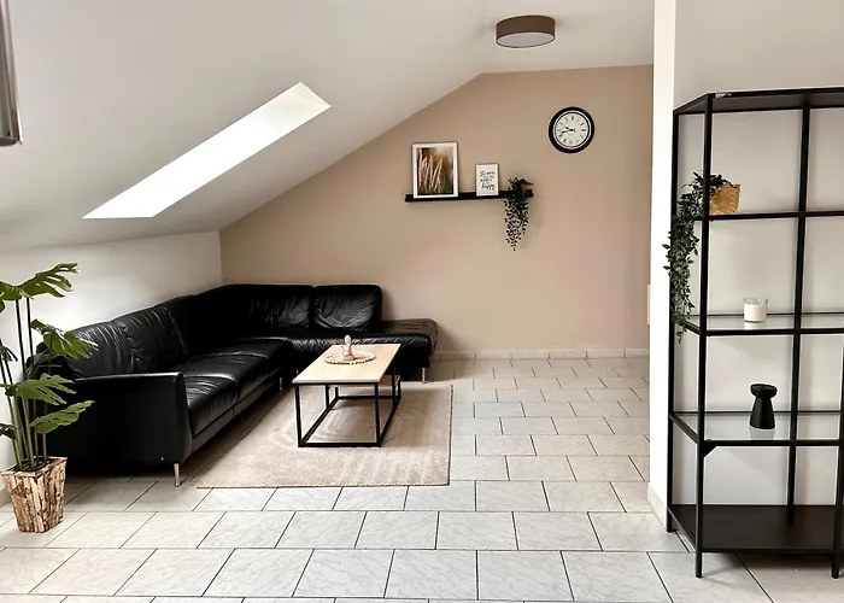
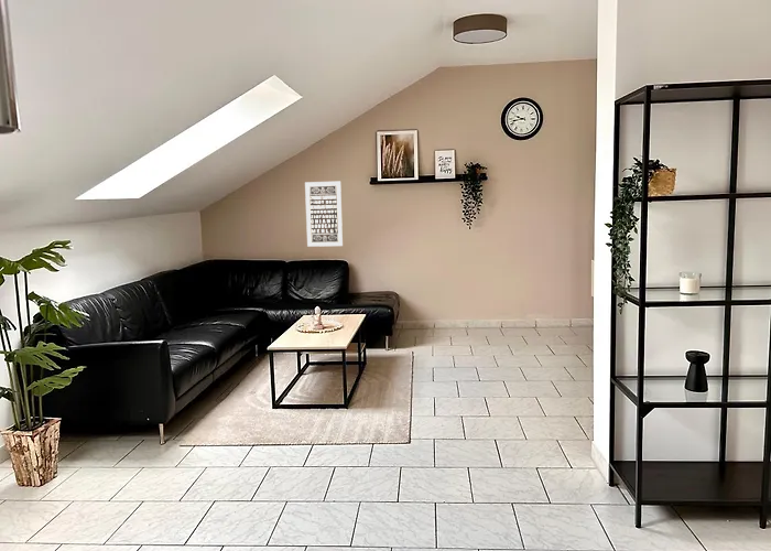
+ wall art [304,181,344,248]
